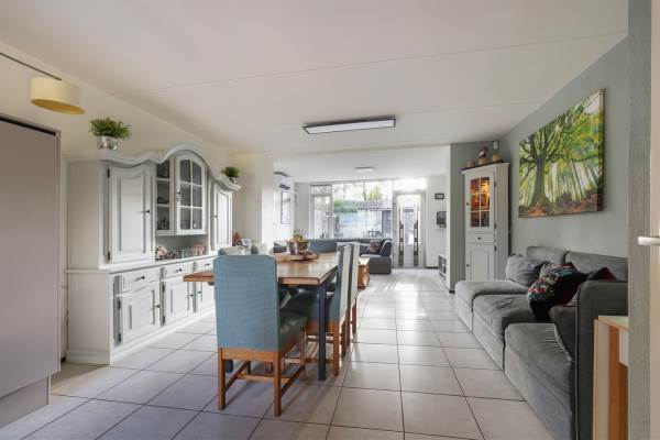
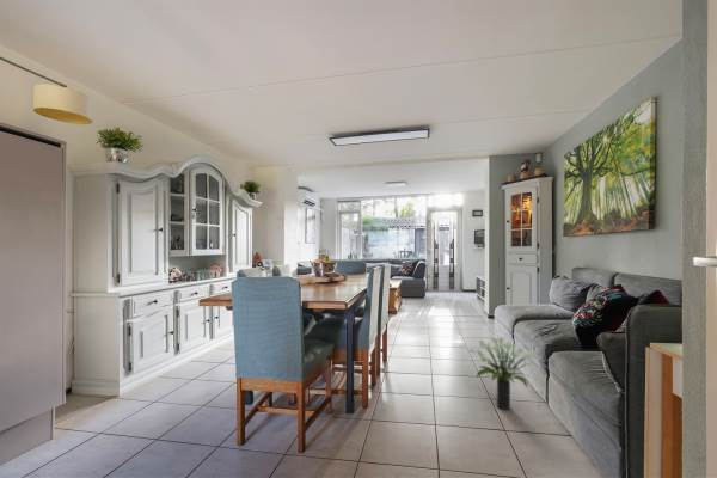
+ potted plant [467,336,540,411]
